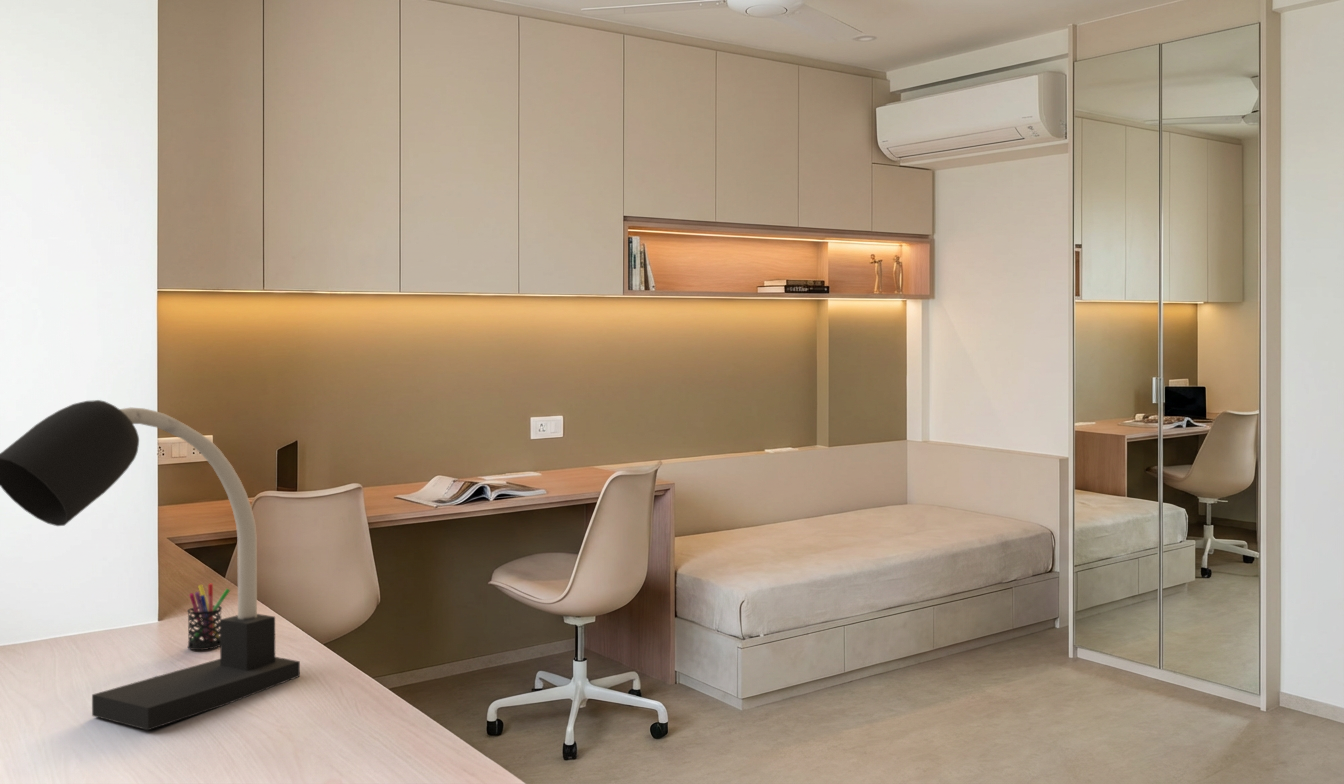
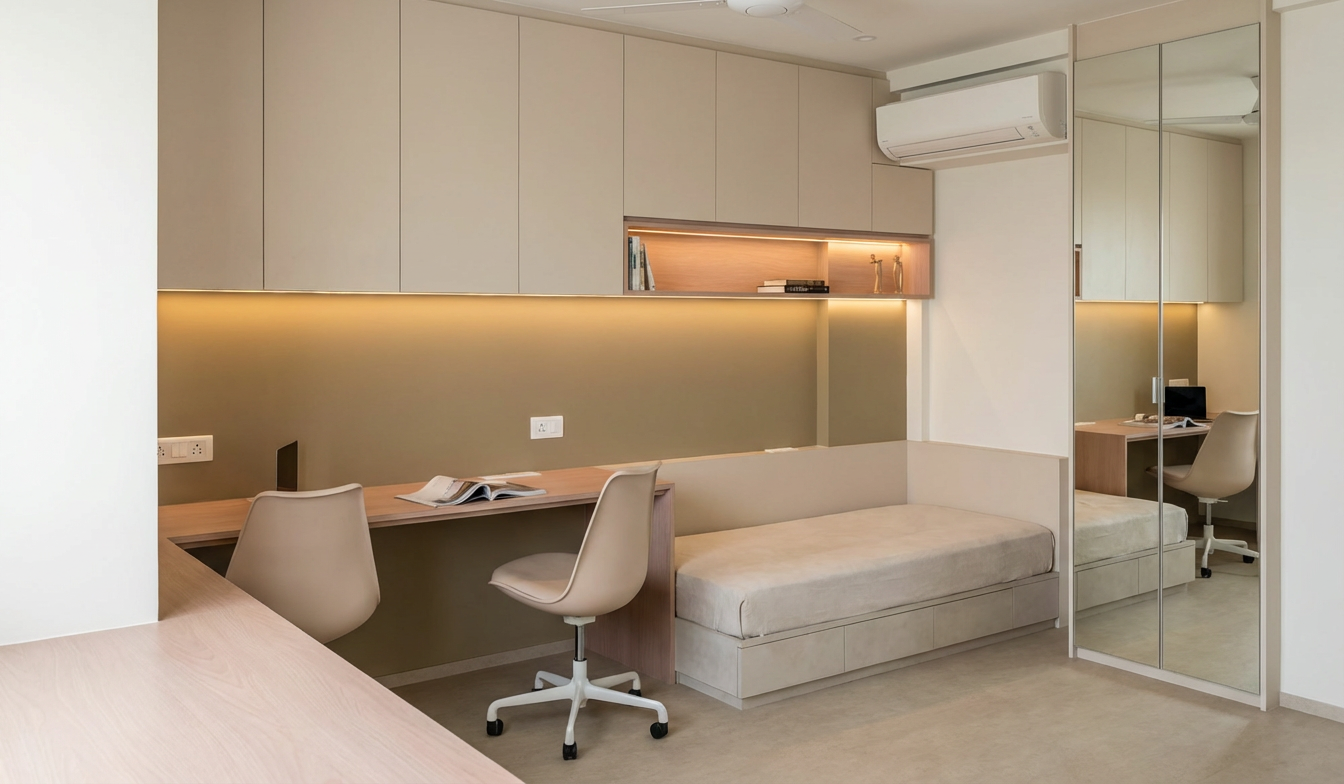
- pen holder [186,583,231,651]
- desk lamp [0,399,301,731]
